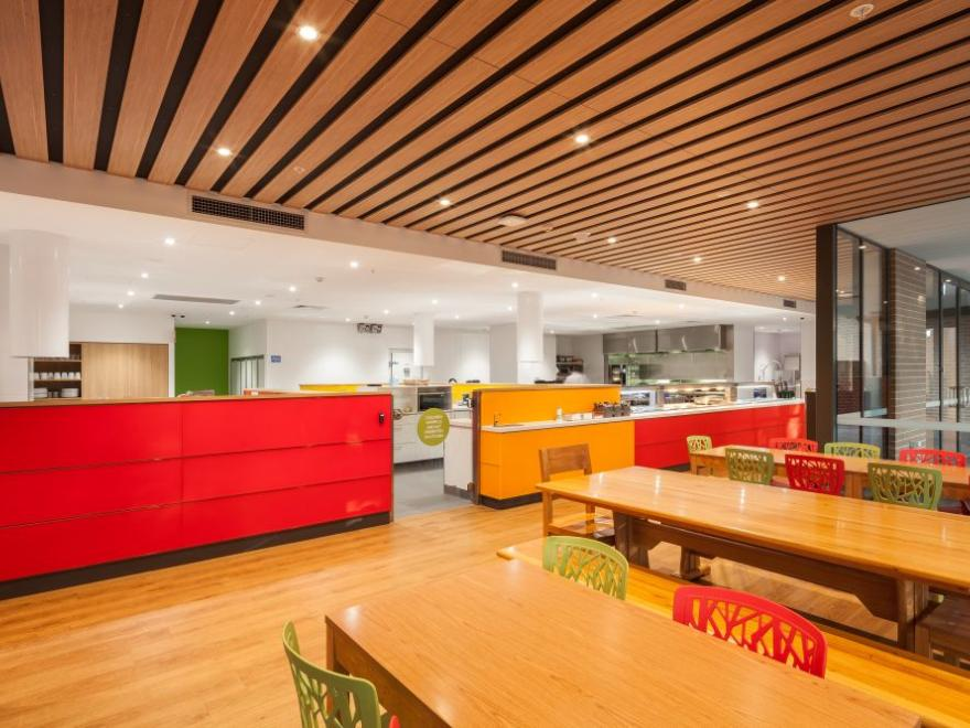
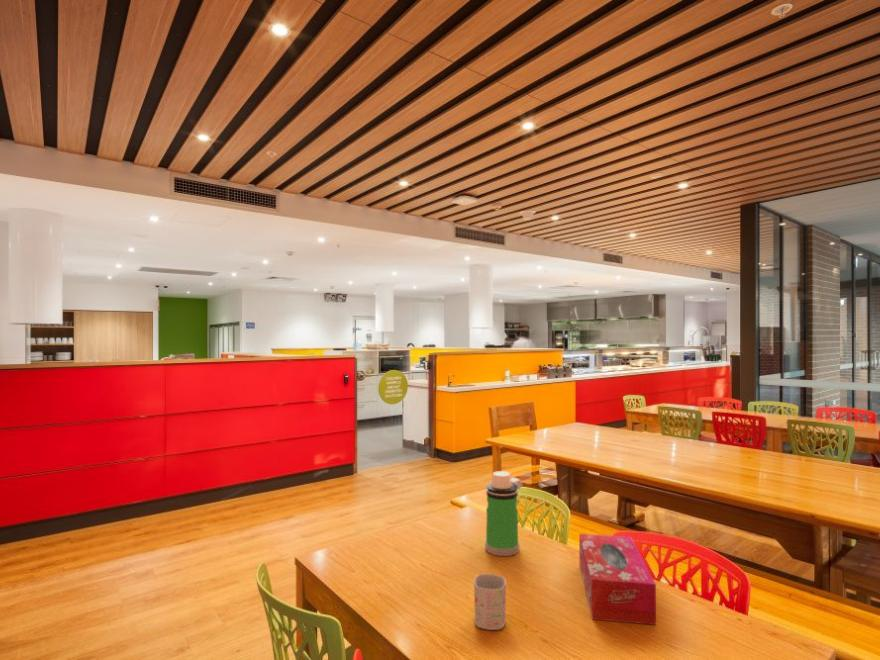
+ water bottle [484,470,523,557]
+ tissue box [578,533,657,626]
+ mug [473,573,507,631]
